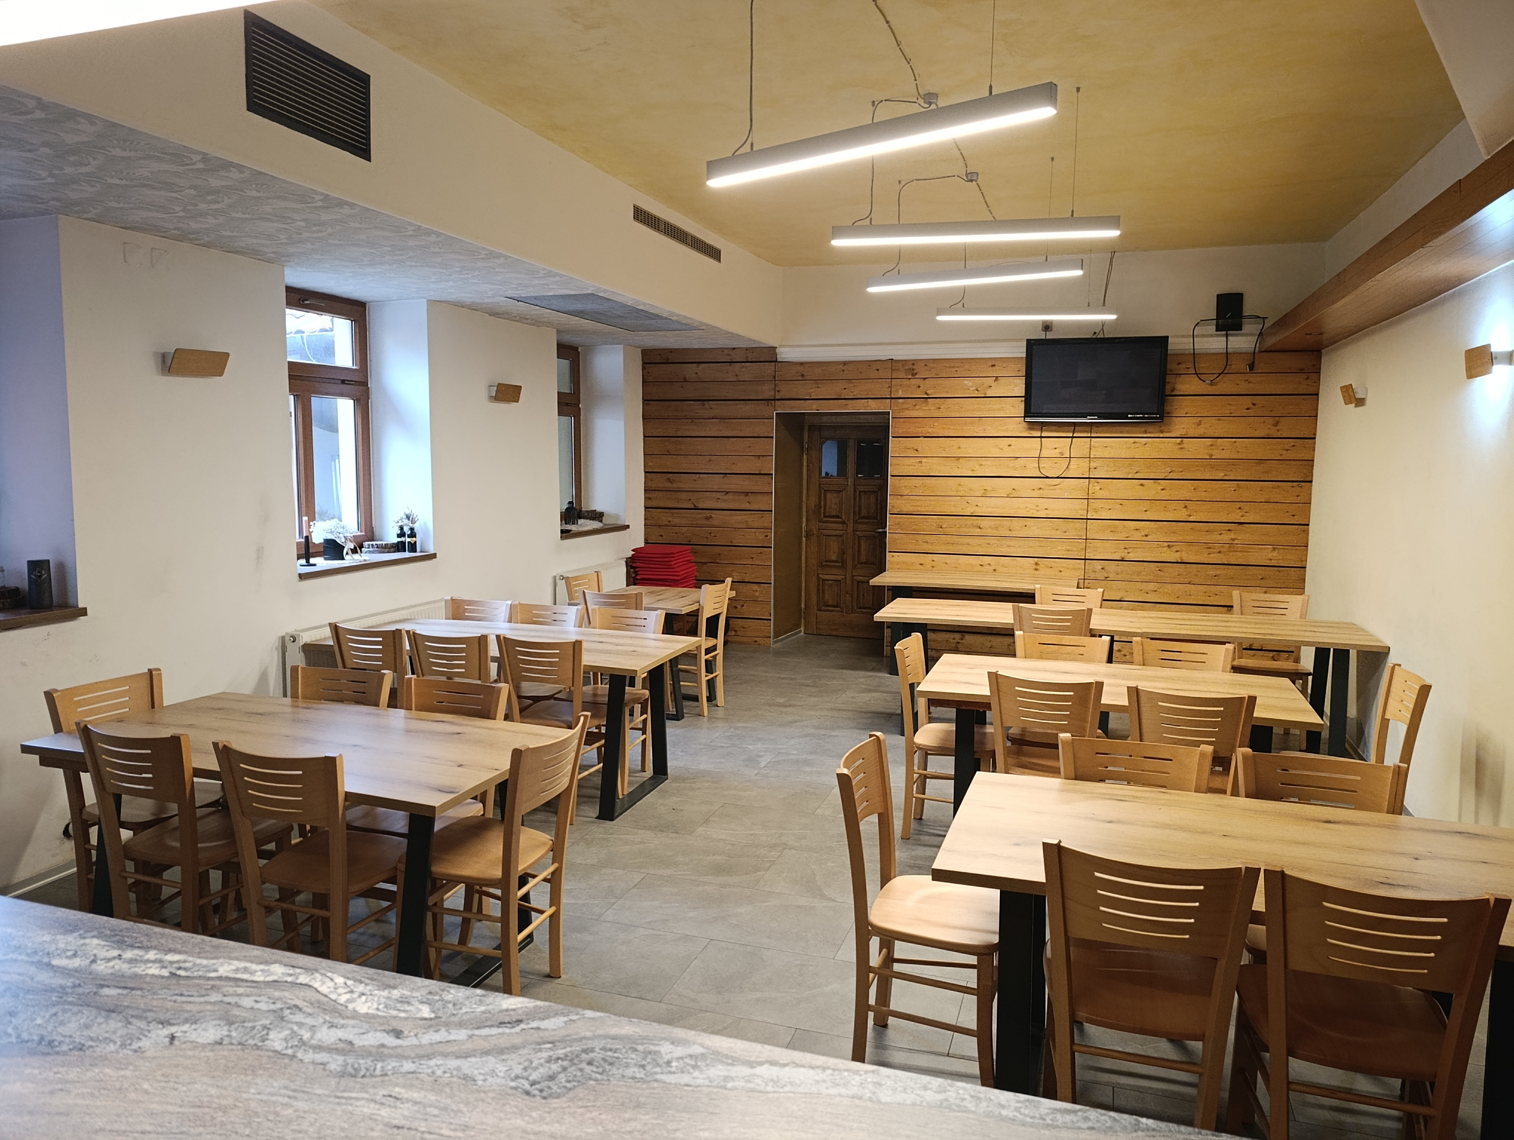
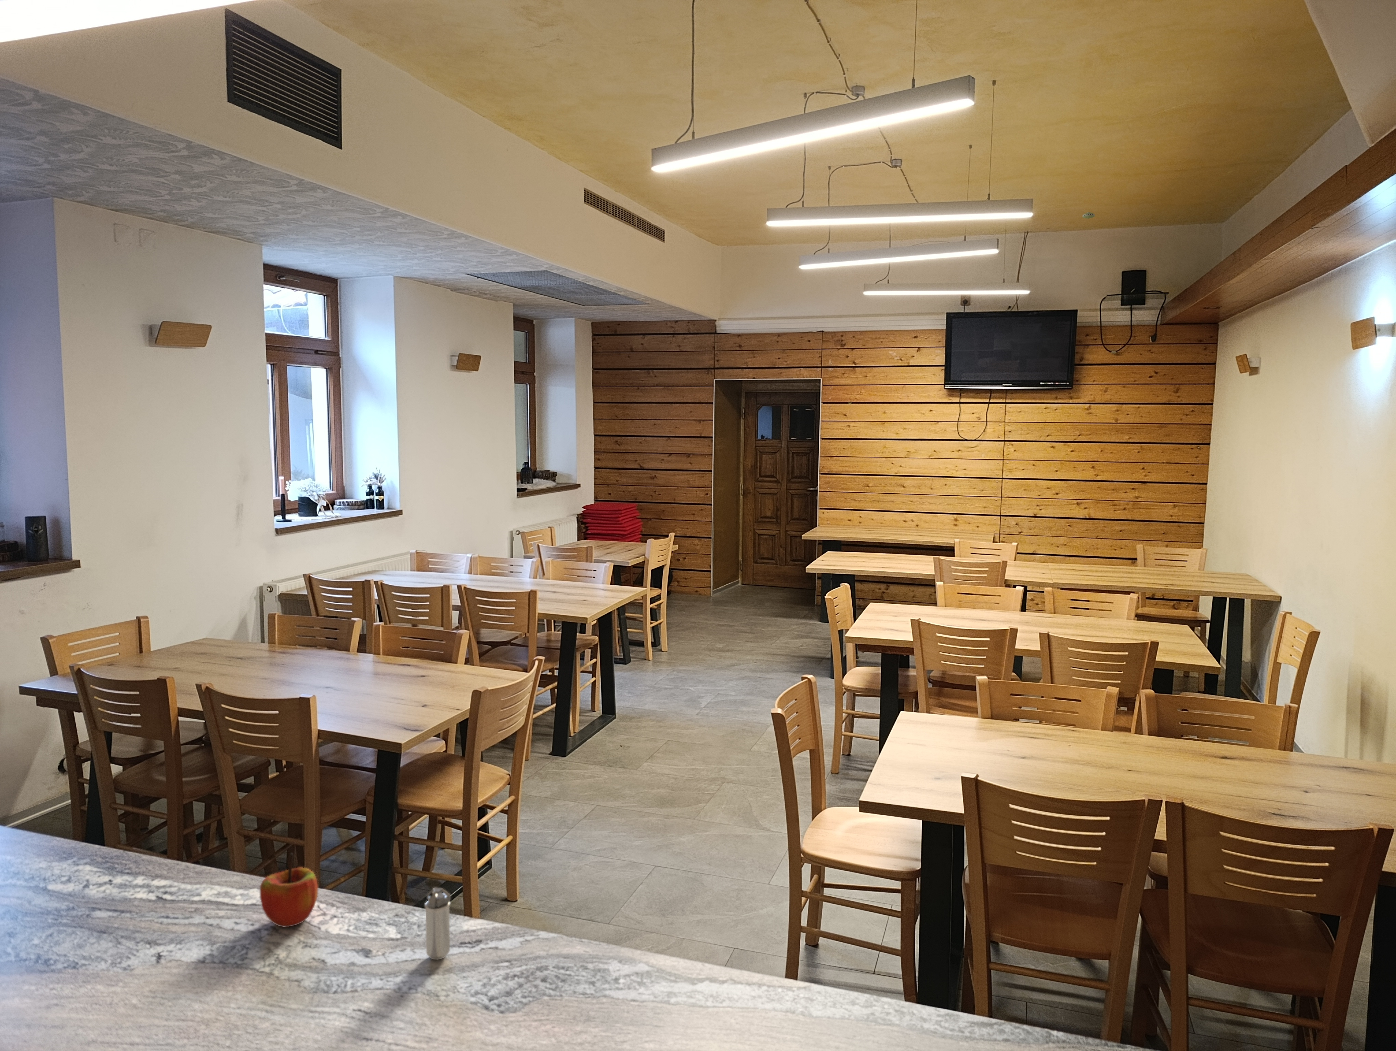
+ apple [259,853,318,927]
+ shaker [424,887,451,960]
+ smoke detector [1083,212,1095,219]
